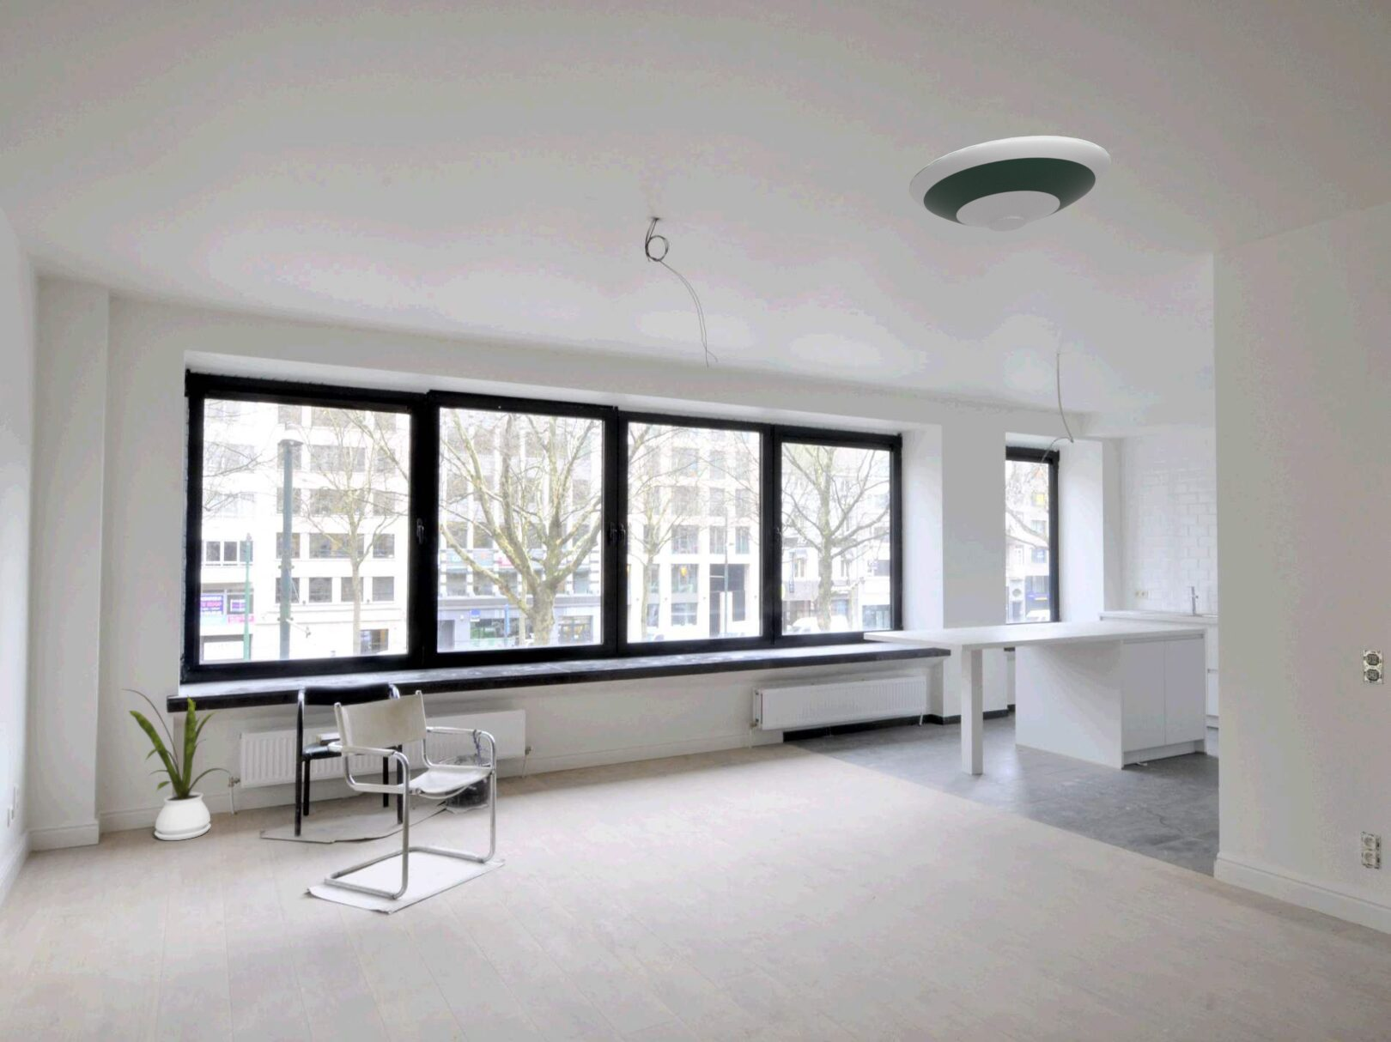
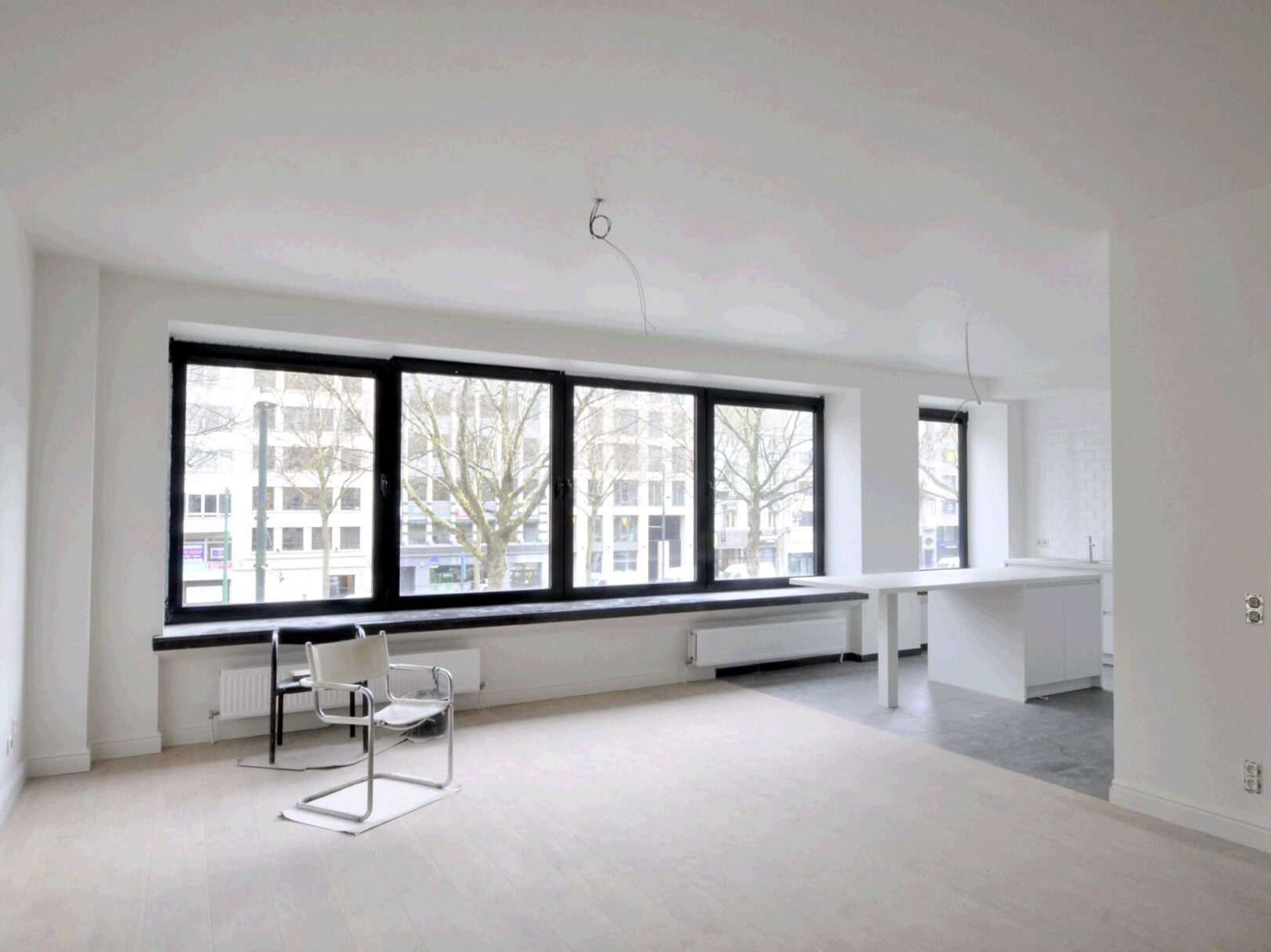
- house plant [121,688,231,842]
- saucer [908,135,1113,233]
